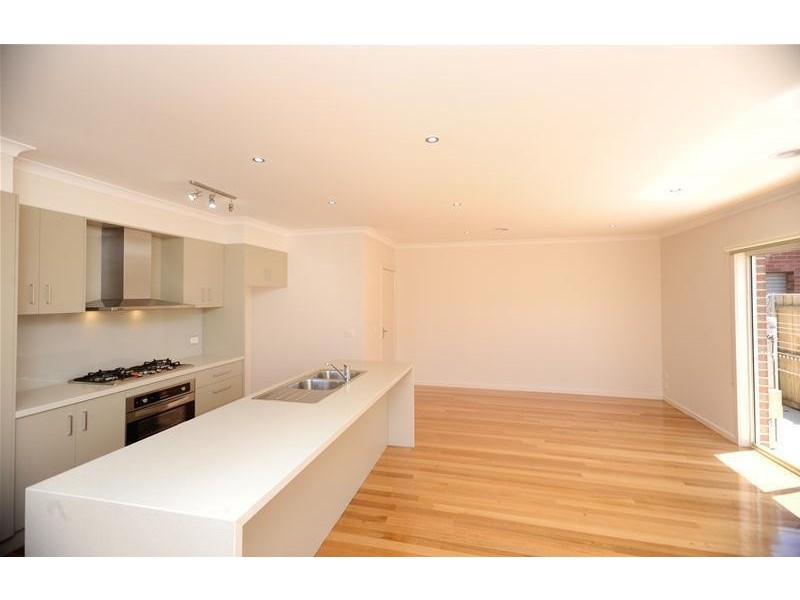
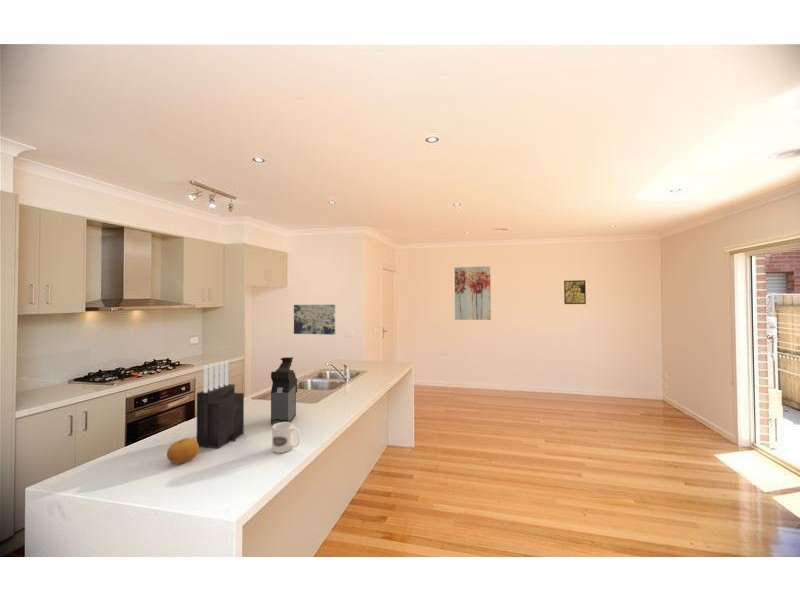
+ coffee maker [270,356,298,426]
+ fruit [166,437,200,465]
+ knife block [196,359,245,449]
+ wall art [293,304,336,336]
+ mug [271,422,301,454]
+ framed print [563,279,587,305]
+ wall art [454,265,492,321]
